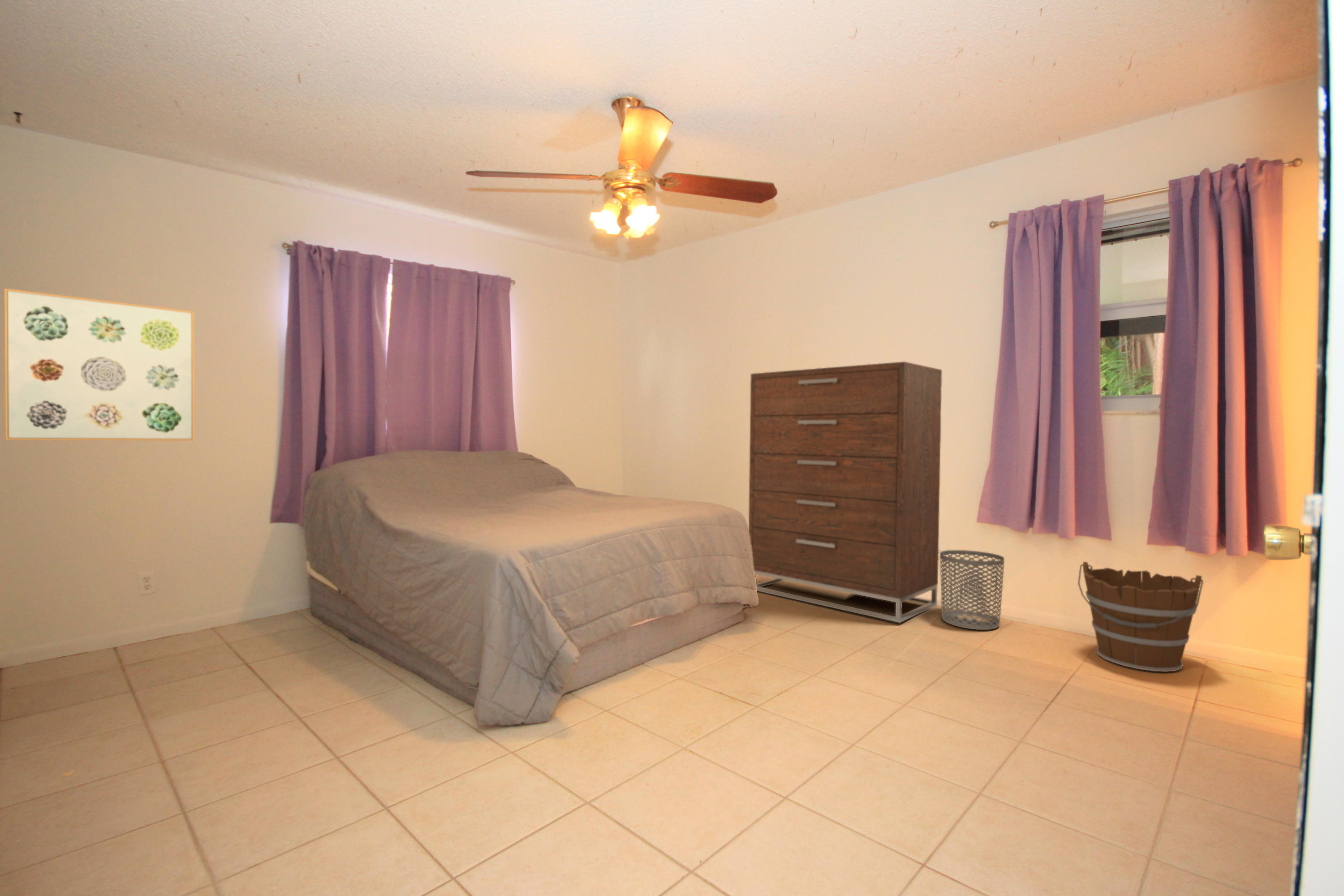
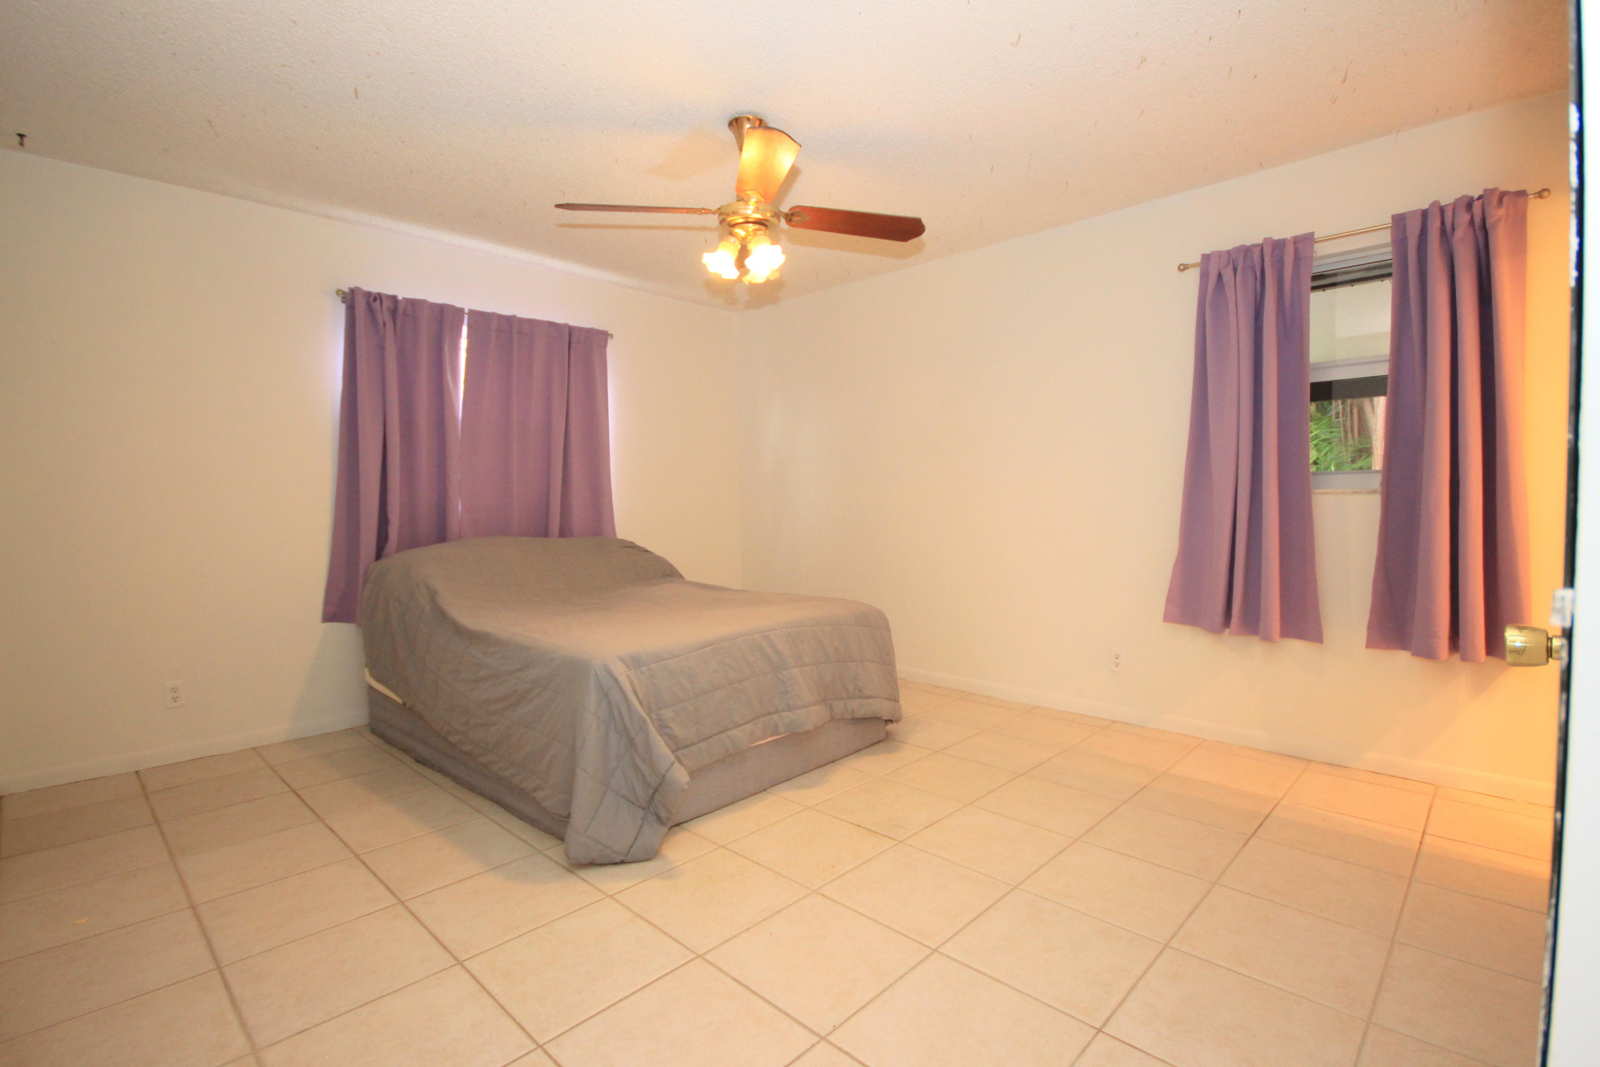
- wall art [4,288,194,441]
- dresser [748,361,942,623]
- waste bin [939,550,1005,630]
- bucket [1077,561,1204,672]
